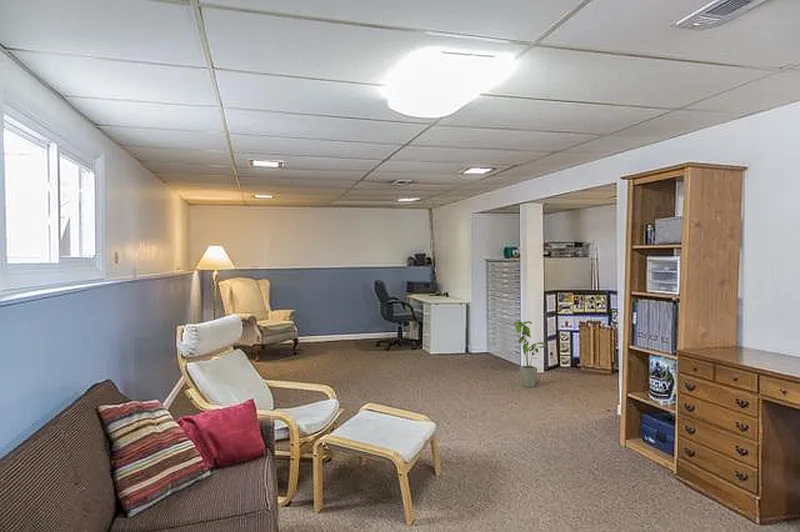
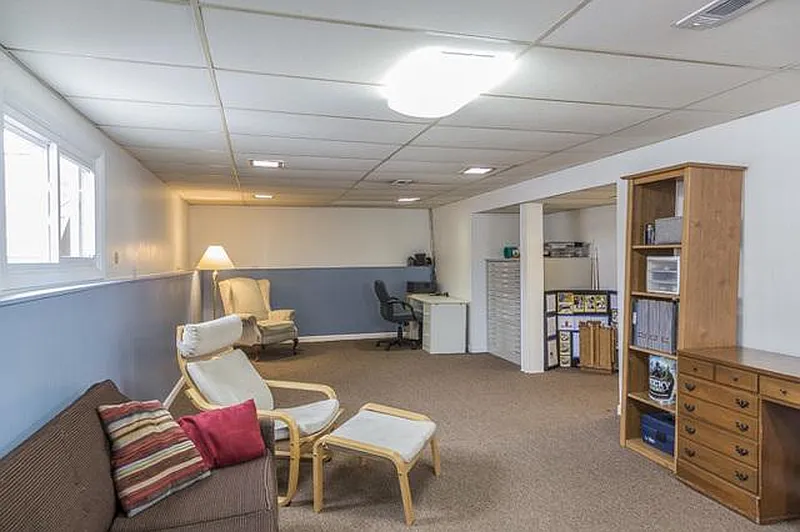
- house plant [513,320,548,388]
